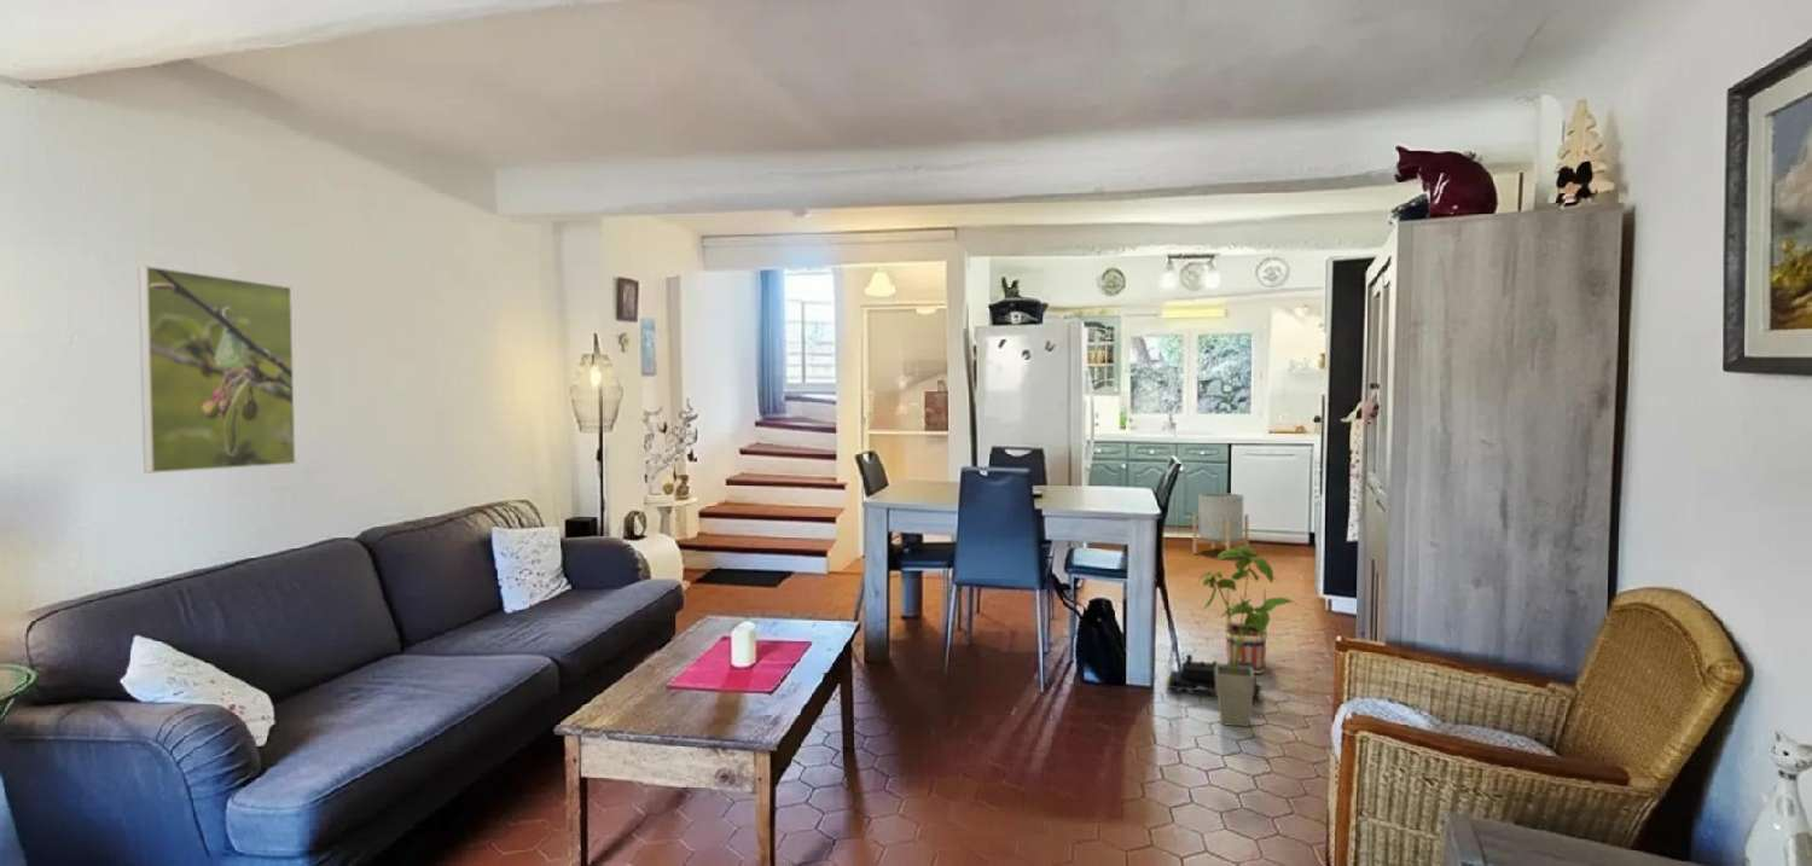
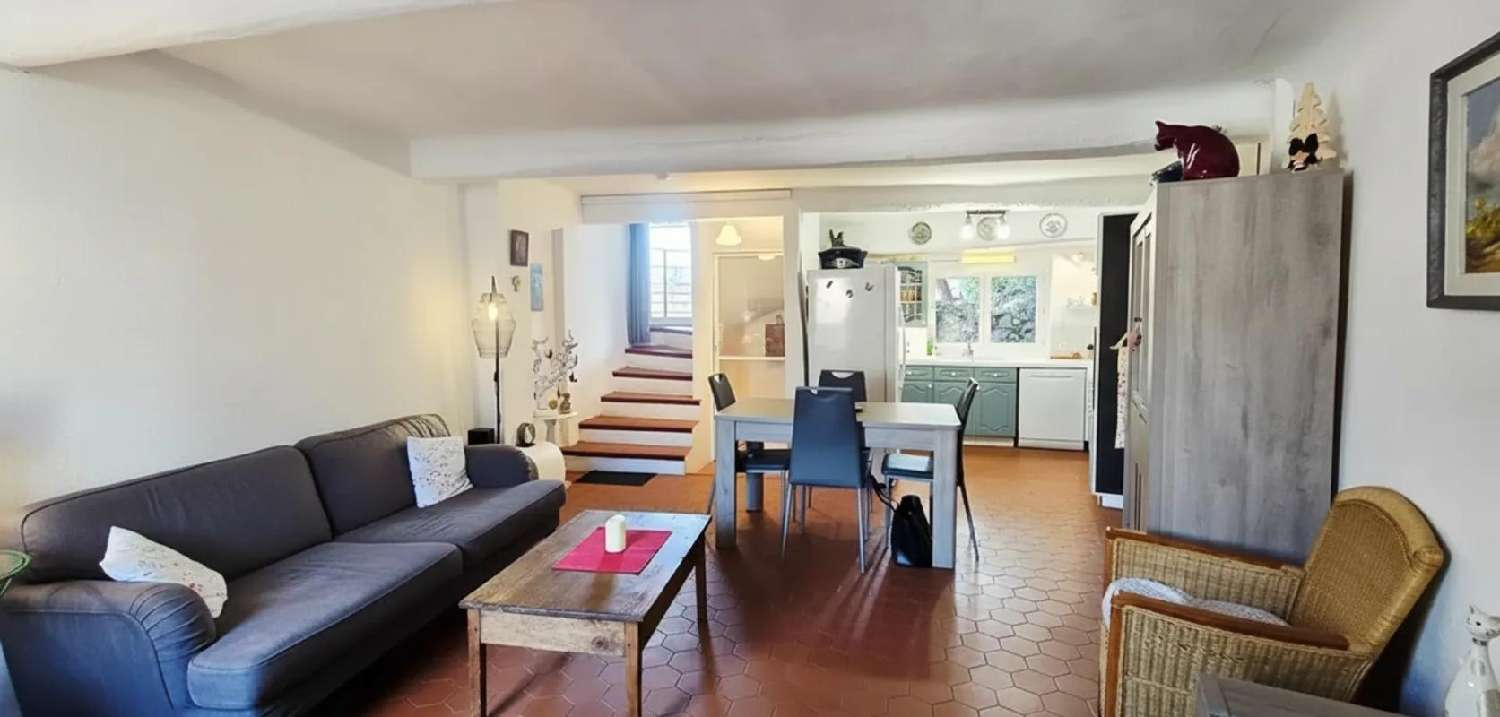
- house plant [1196,545,1300,728]
- toy train [1165,653,1264,701]
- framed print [138,265,297,475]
- planter [1192,492,1249,559]
- basket [1225,587,1268,674]
